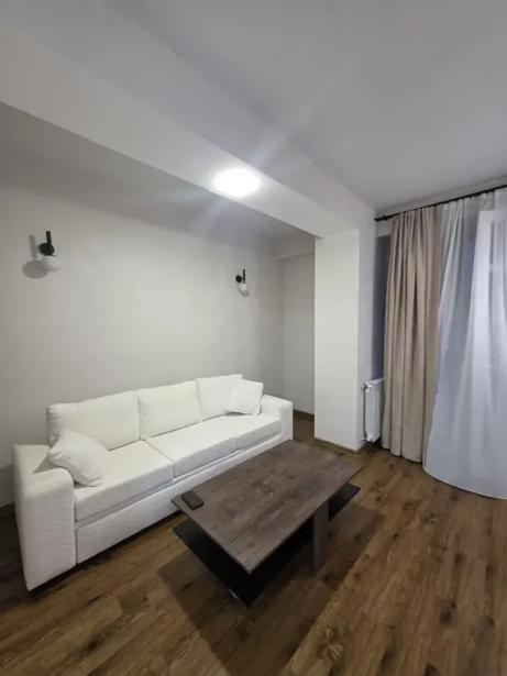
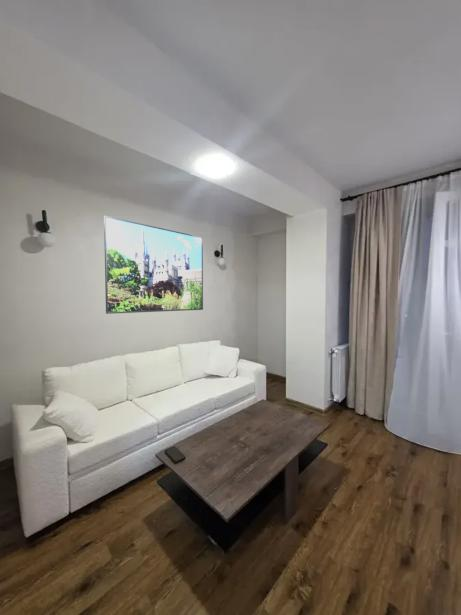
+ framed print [103,215,204,315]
